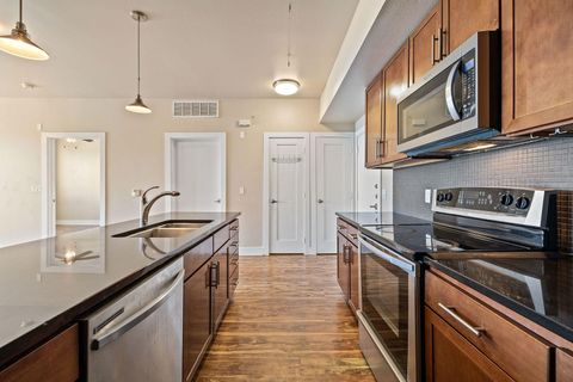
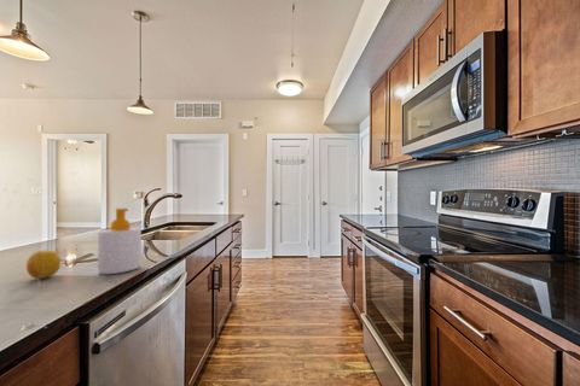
+ soap bottle [97,207,143,275]
+ fruit [25,248,62,280]
